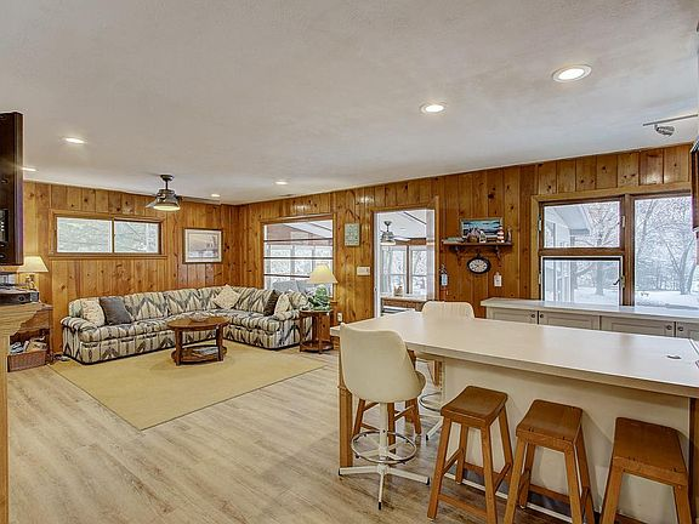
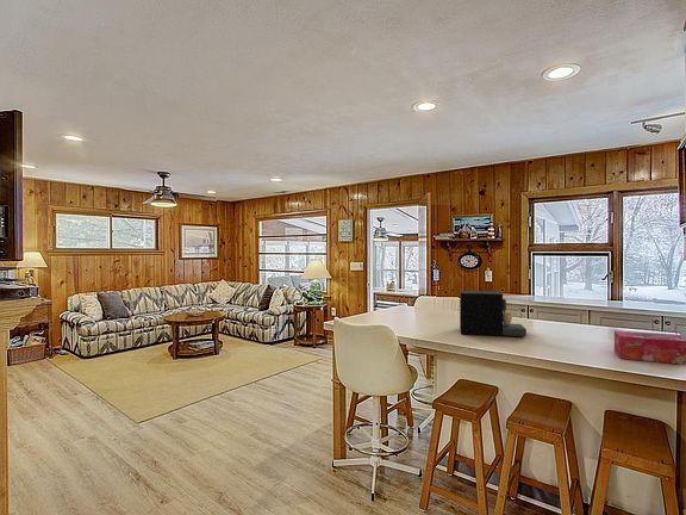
+ tissue box [613,329,686,366]
+ coffee maker [459,290,528,337]
